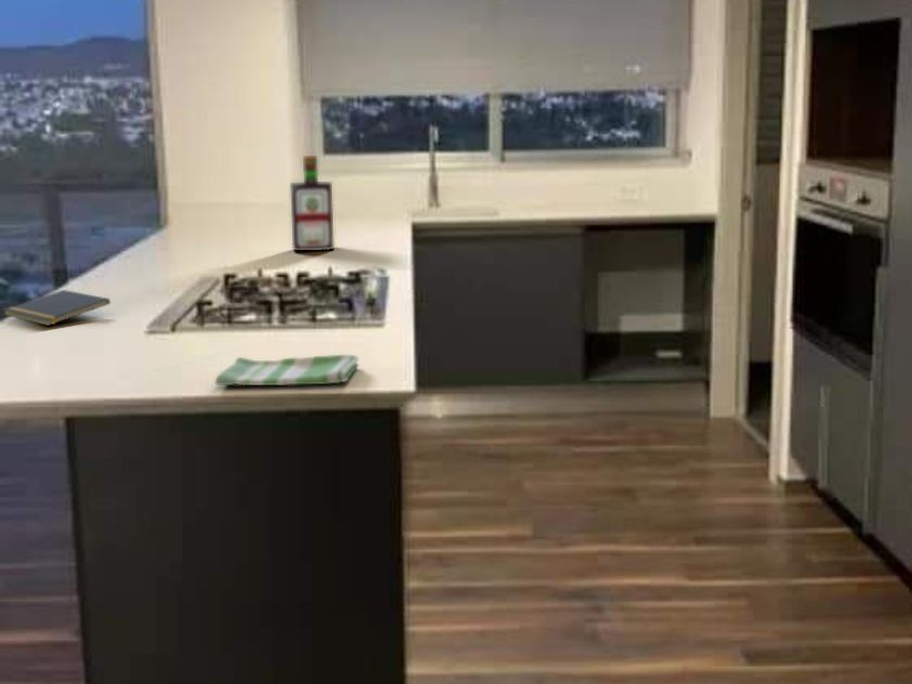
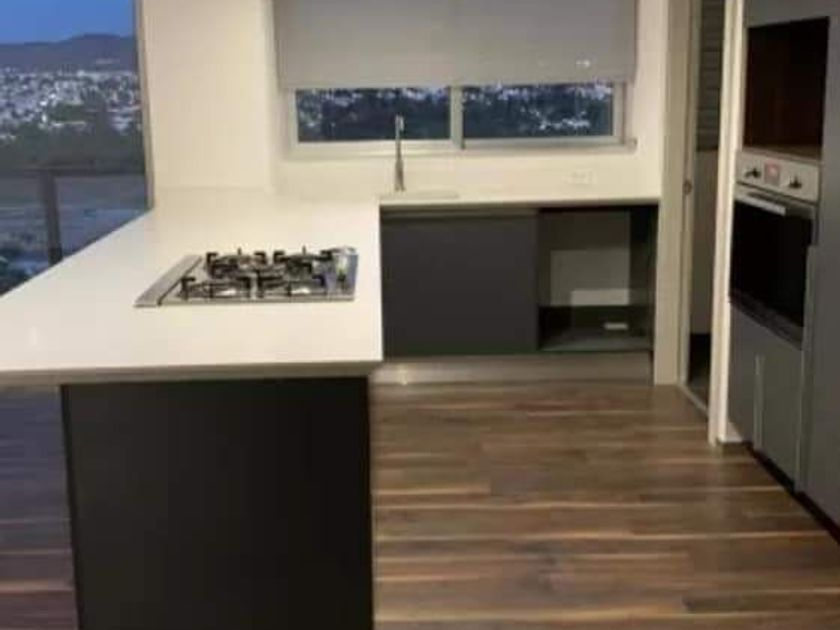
- bottle [289,154,335,252]
- notepad [2,289,112,327]
- dish towel [214,354,360,387]
